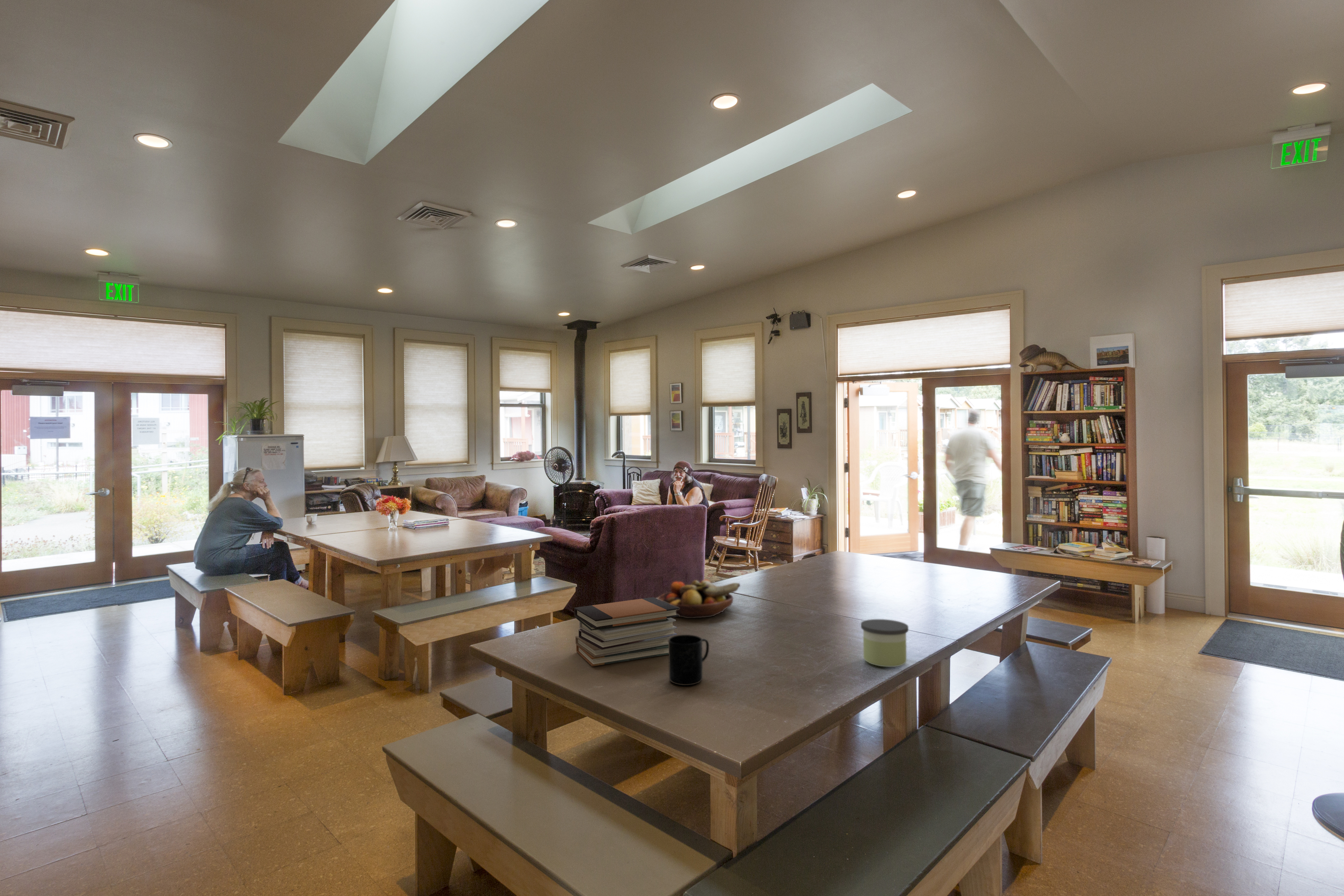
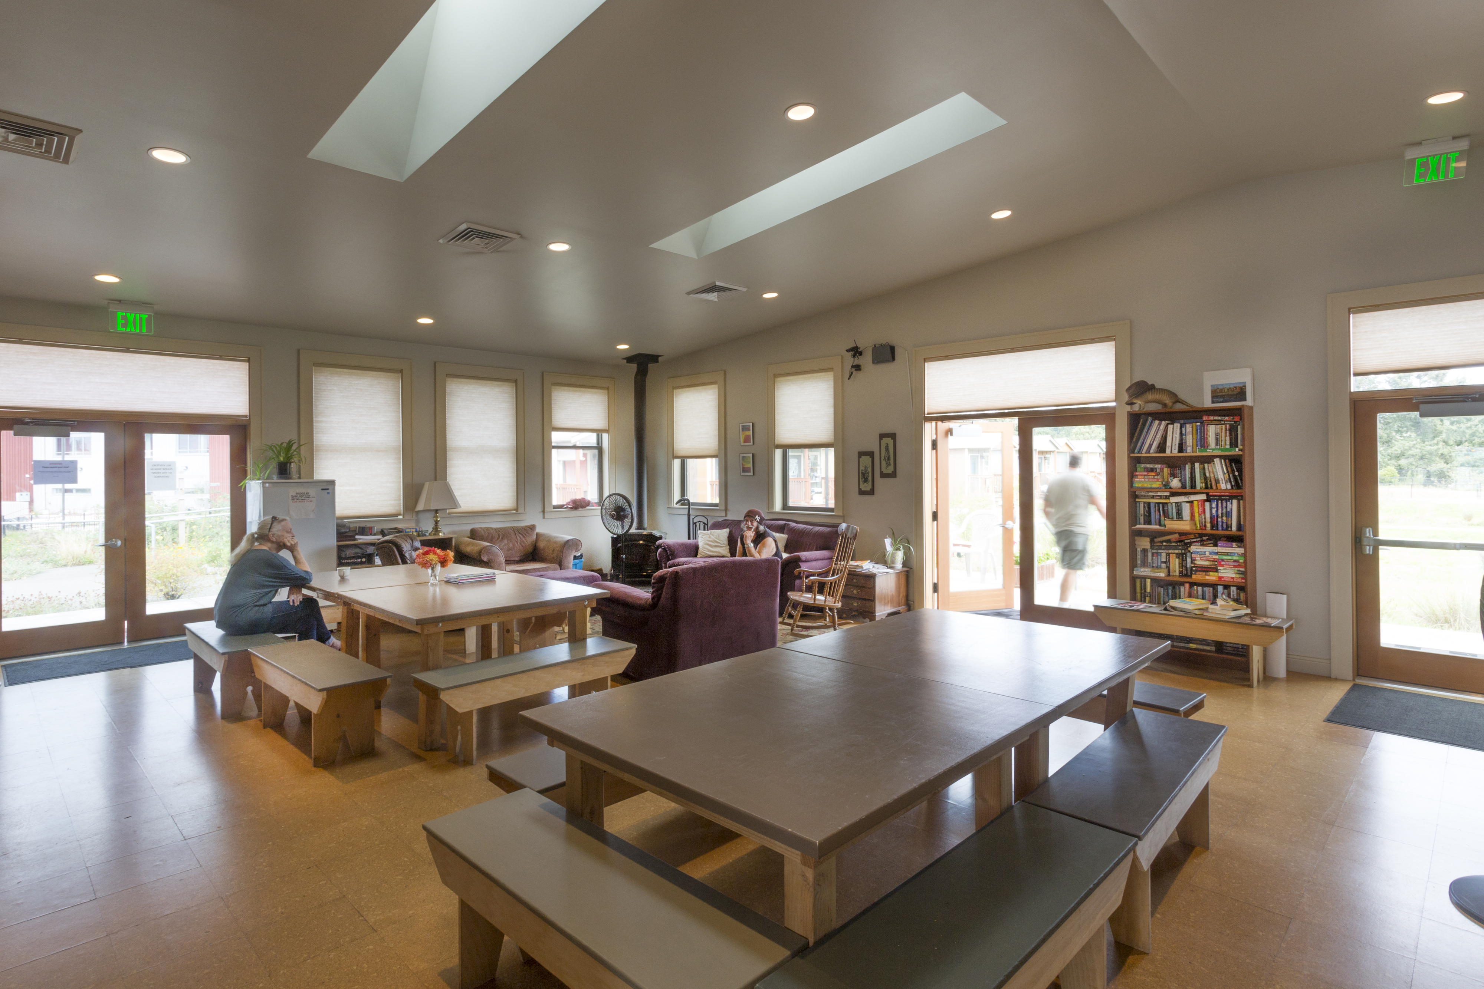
- fruit bowl [657,579,741,618]
- candle [860,619,909,667]
- book stack [574,597,679,667]
- mug [668,634,709,686]
